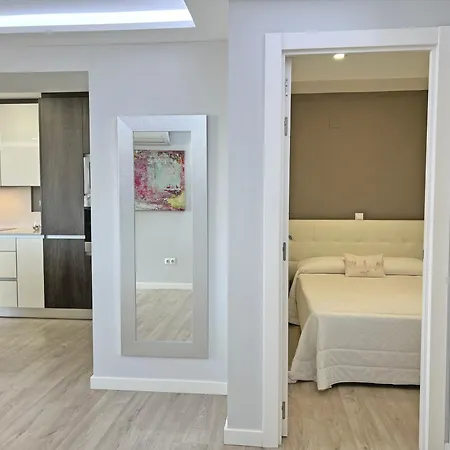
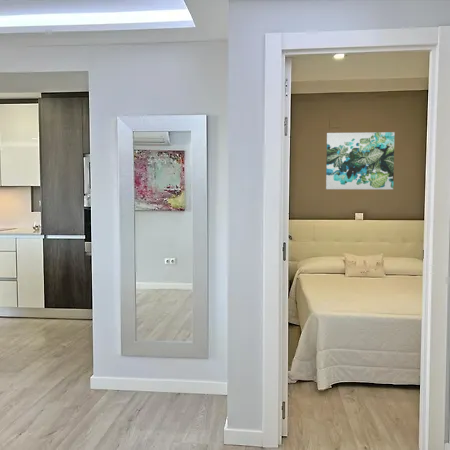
+ wall art [325,131,396,190]
